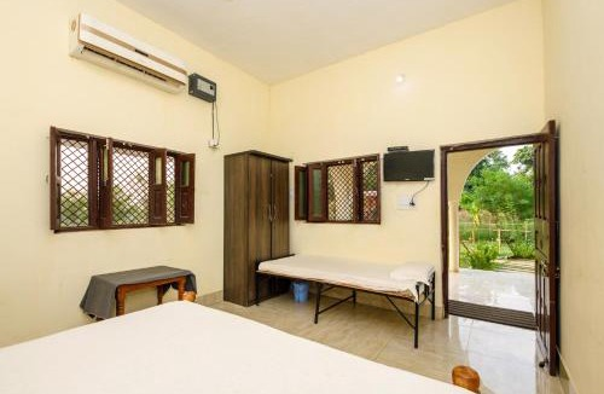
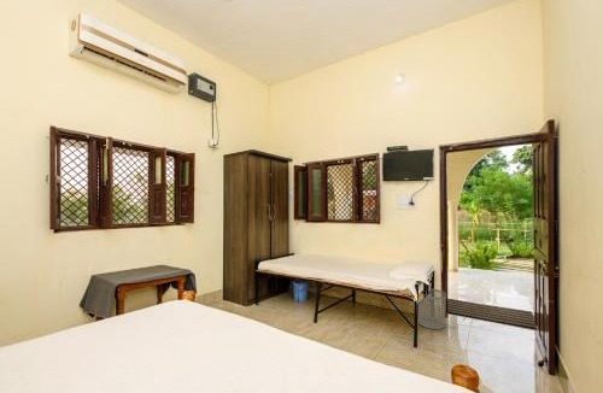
+ waste bin [417,288,447,330]
